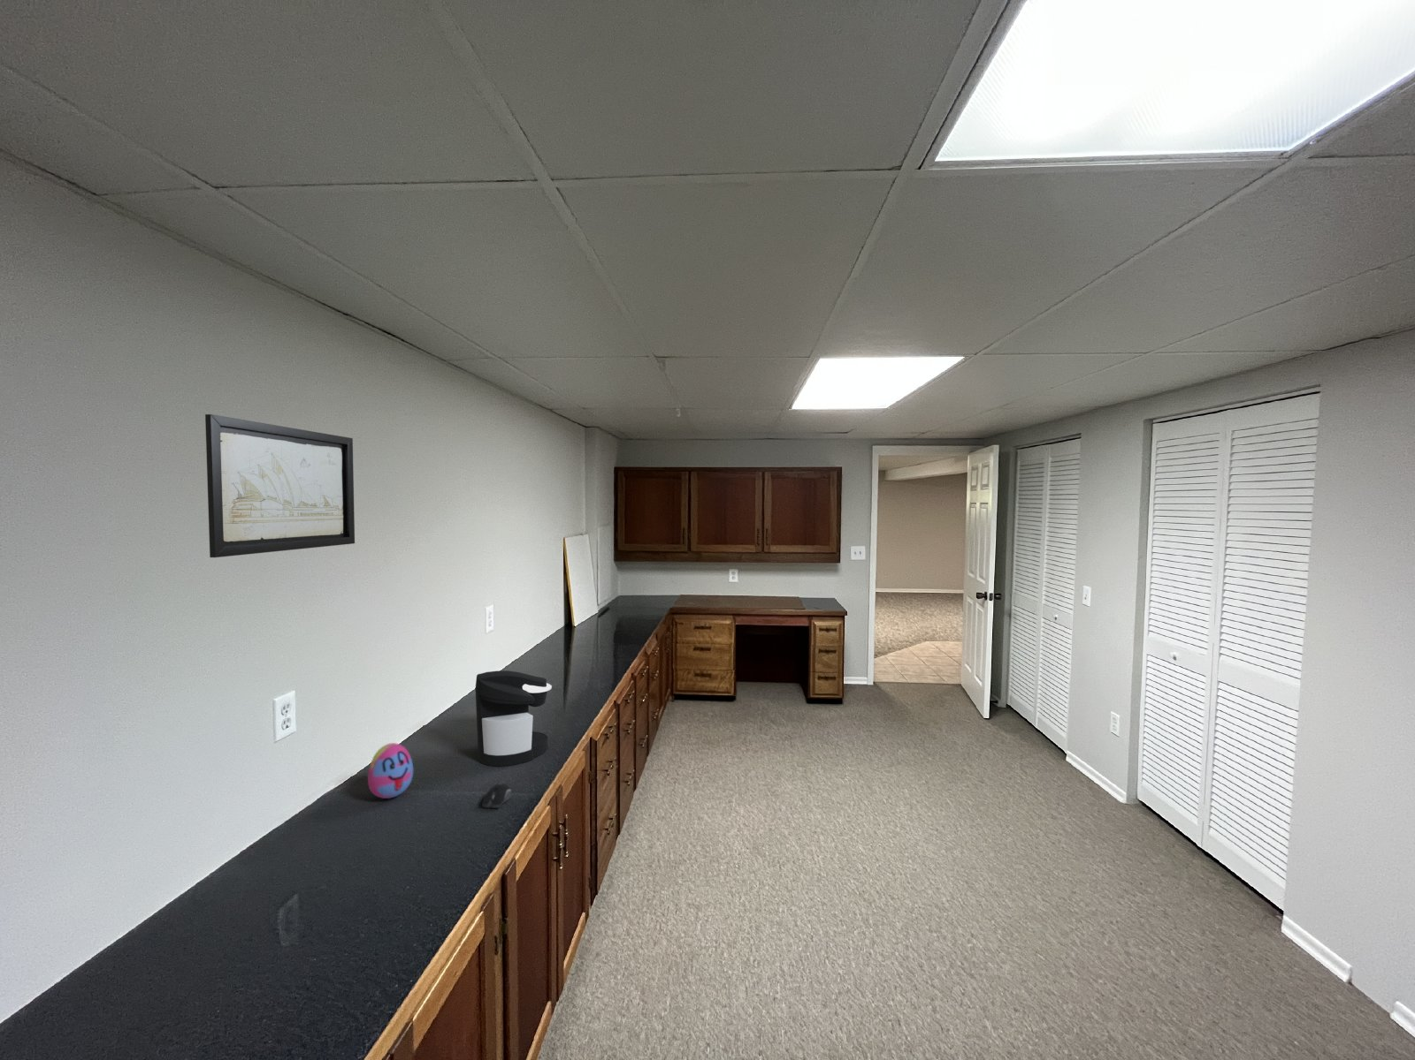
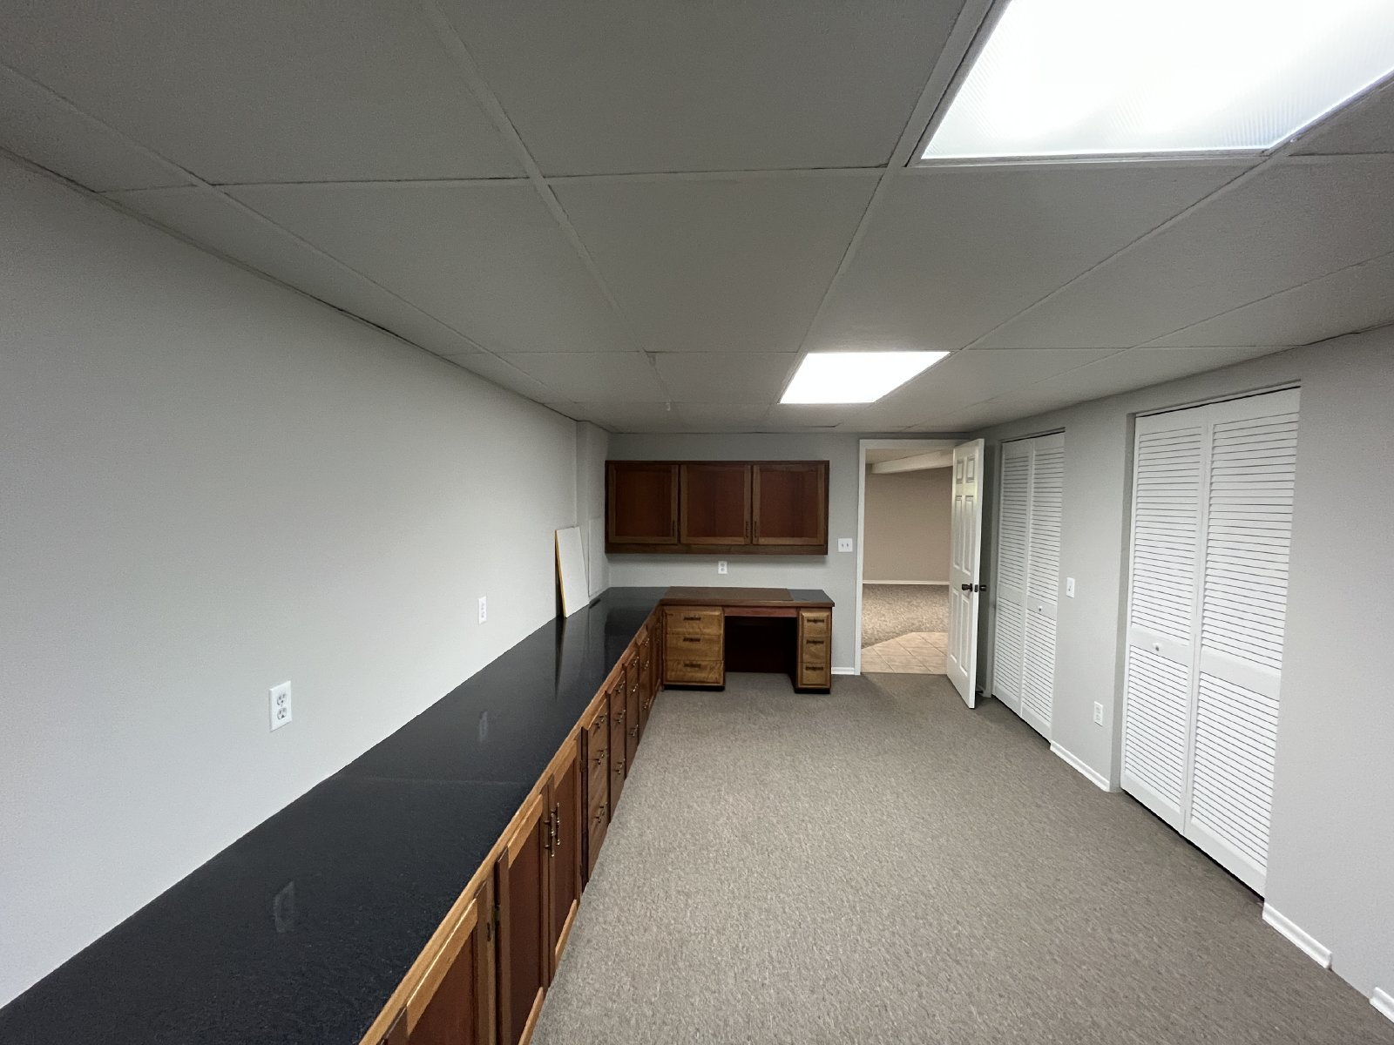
- computer mouse [481,783,513,809]
- wall art [204,413,355,558]
- coffee maker [474,669,553,767]
- decorative egg [367,742,413,799]
